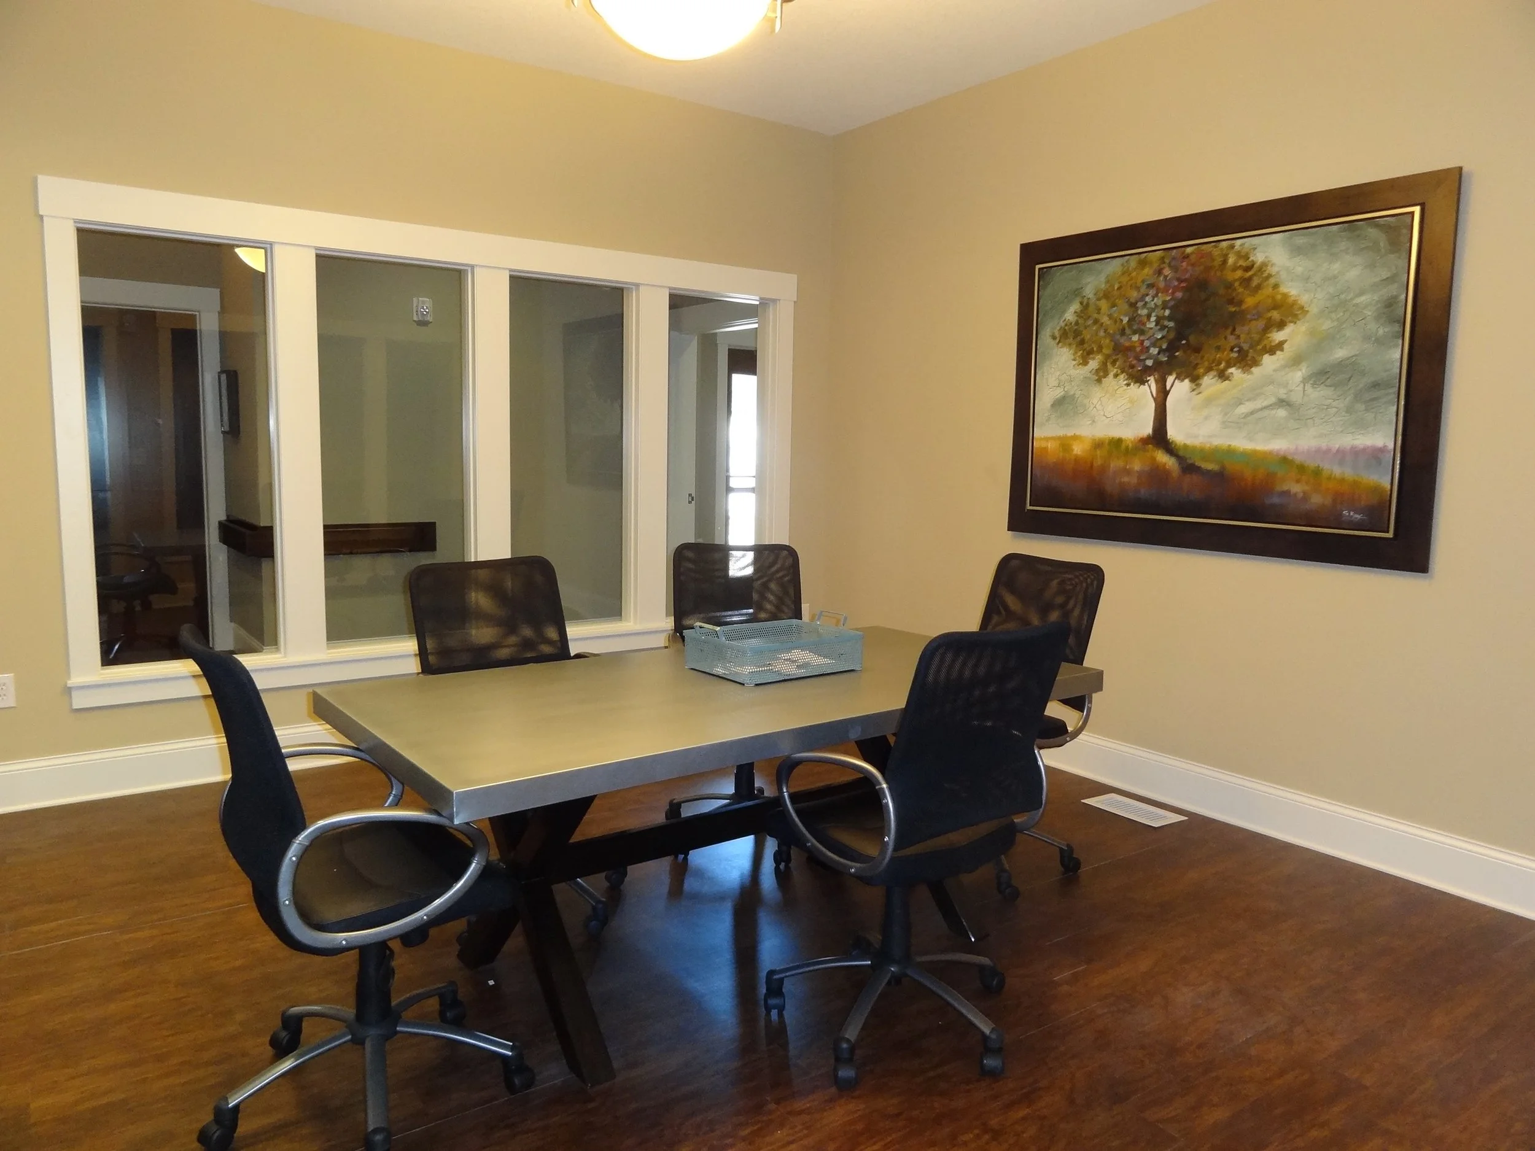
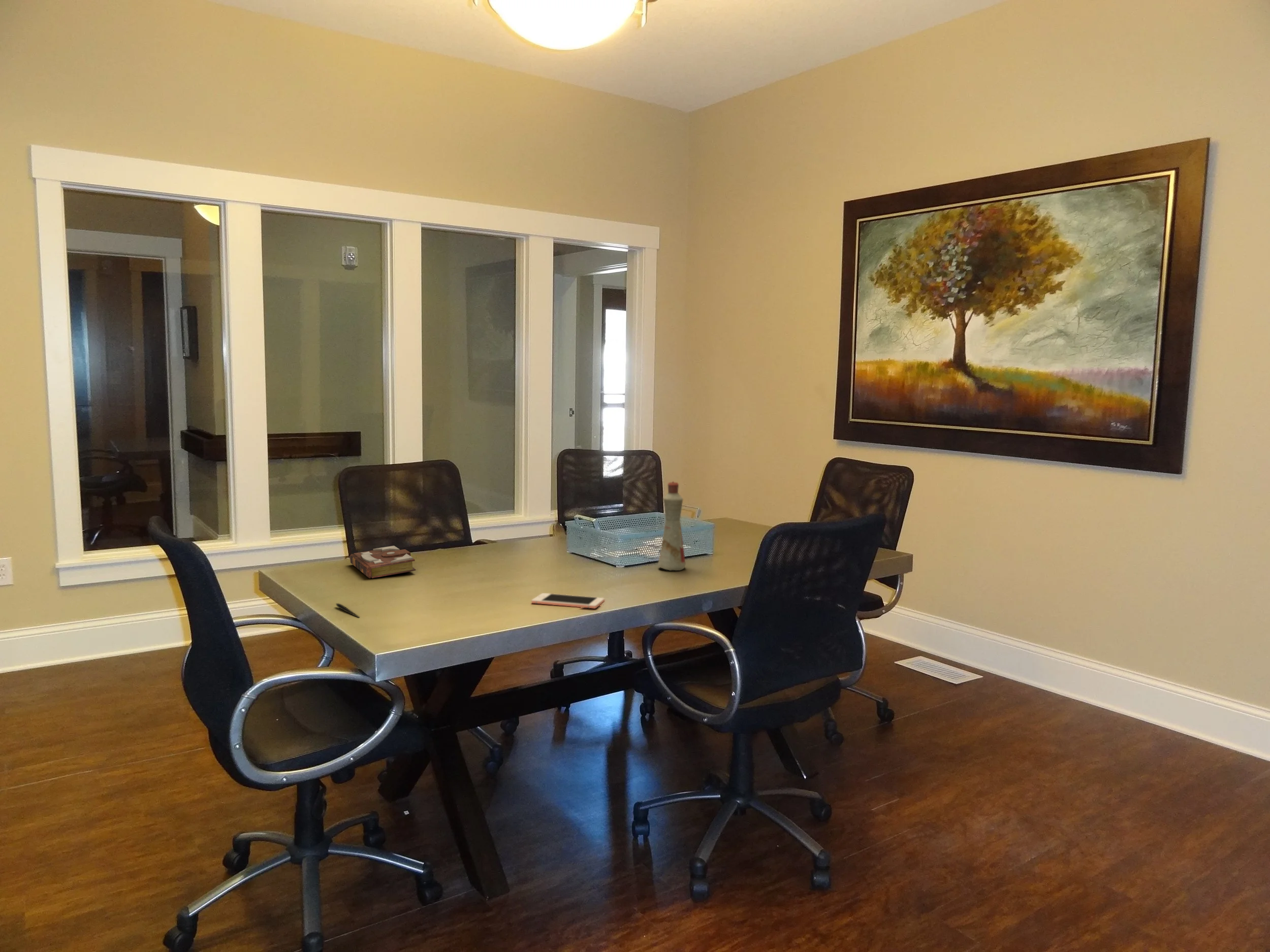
+ book [350,545,416,579]
+ cell phone [531,593,605,609]
+ bottle [657,480,686,571]
+ pen [335,603,360,618]
